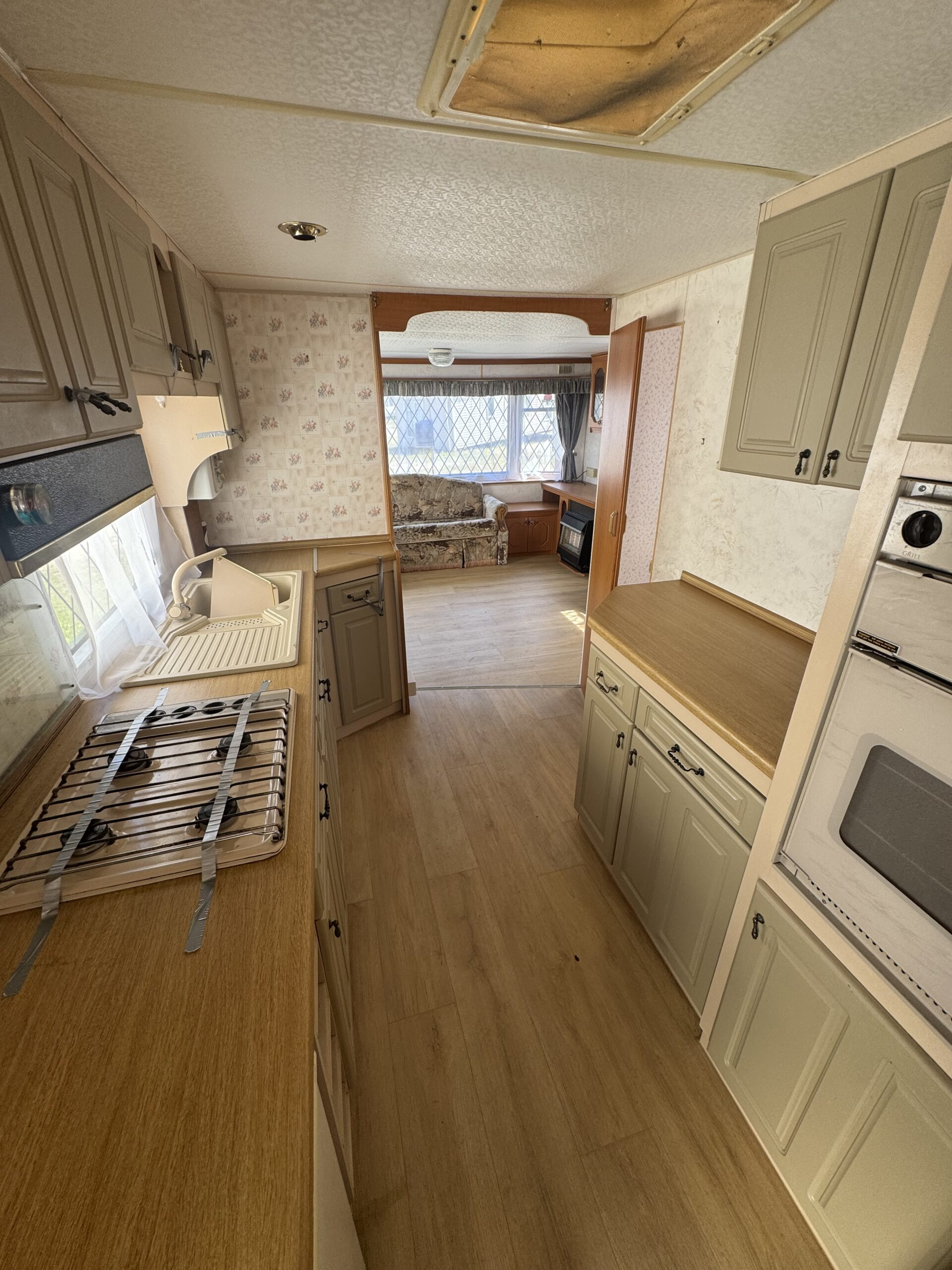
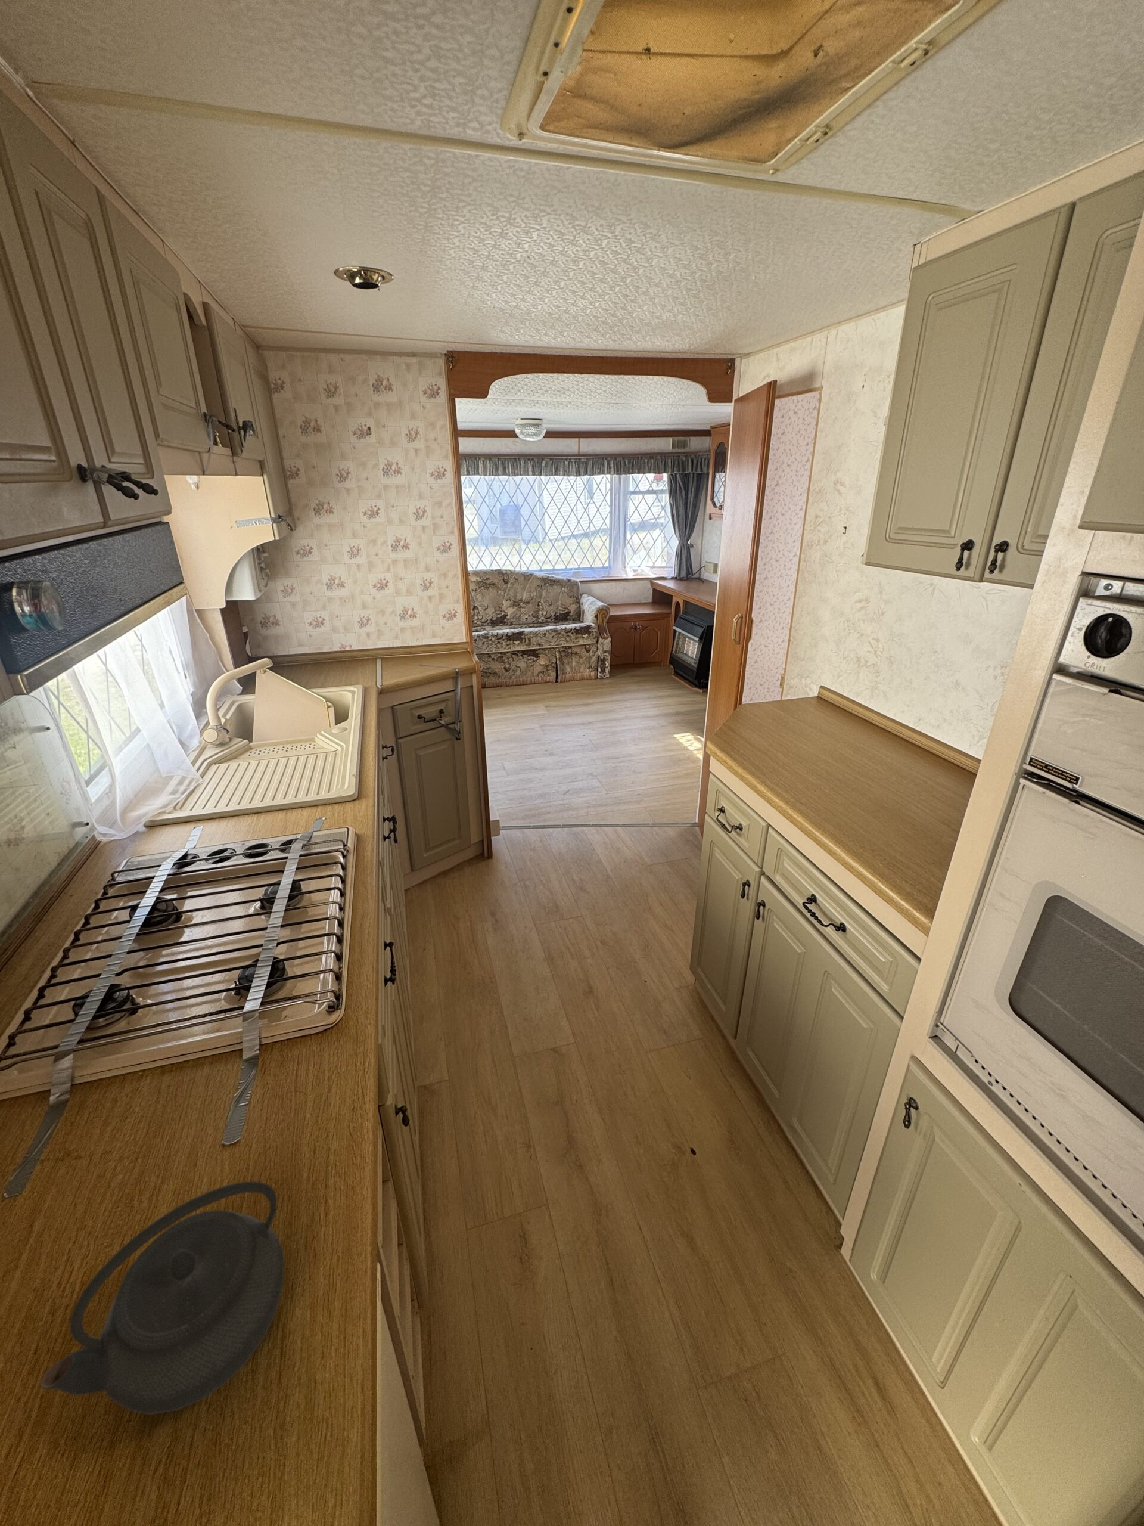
+ kettle [40,1181,286,1415]
